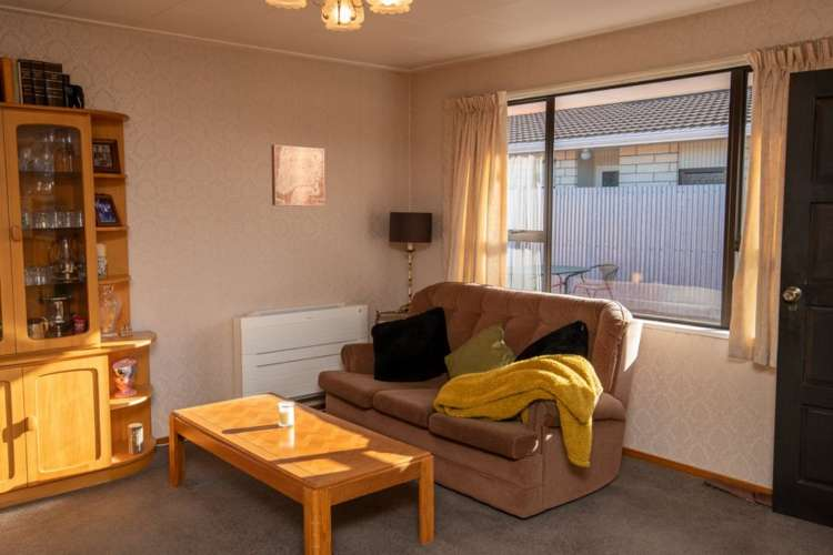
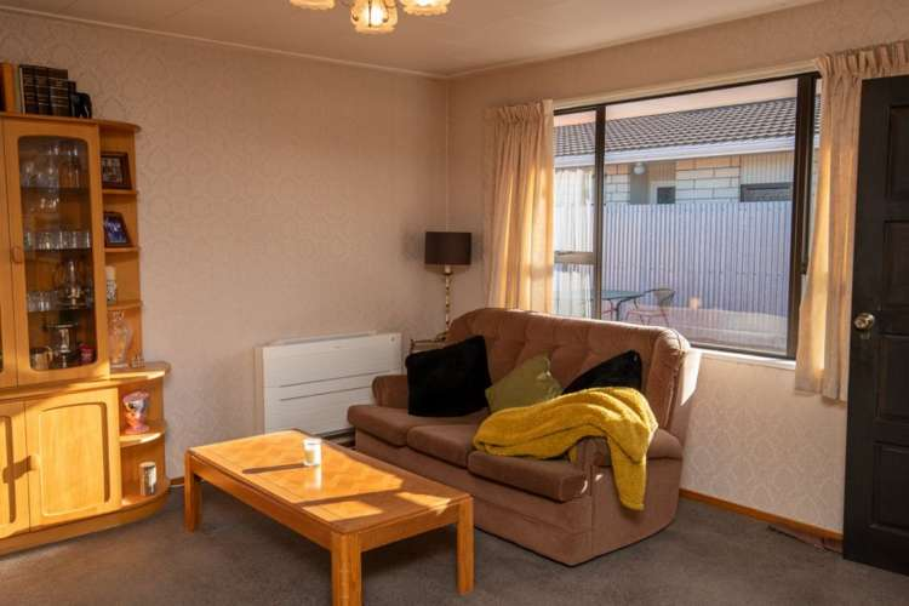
- wall art [270,143,327,208]
